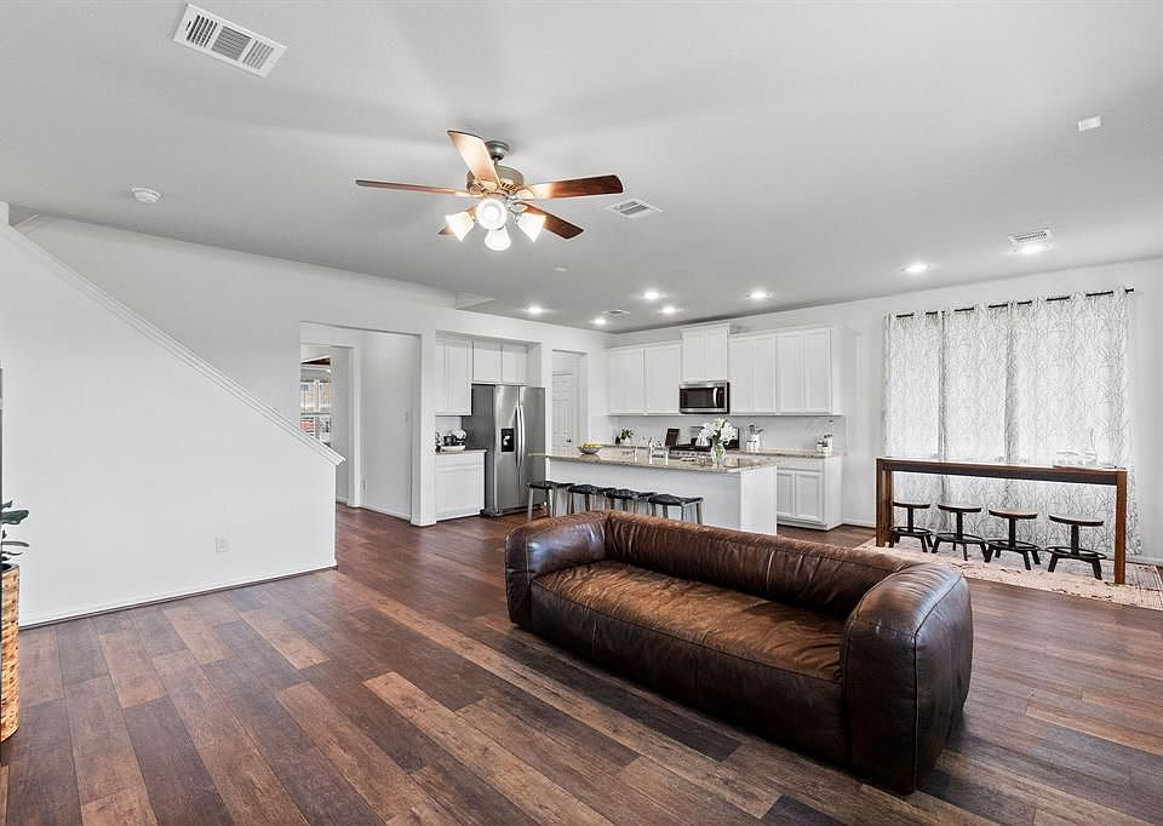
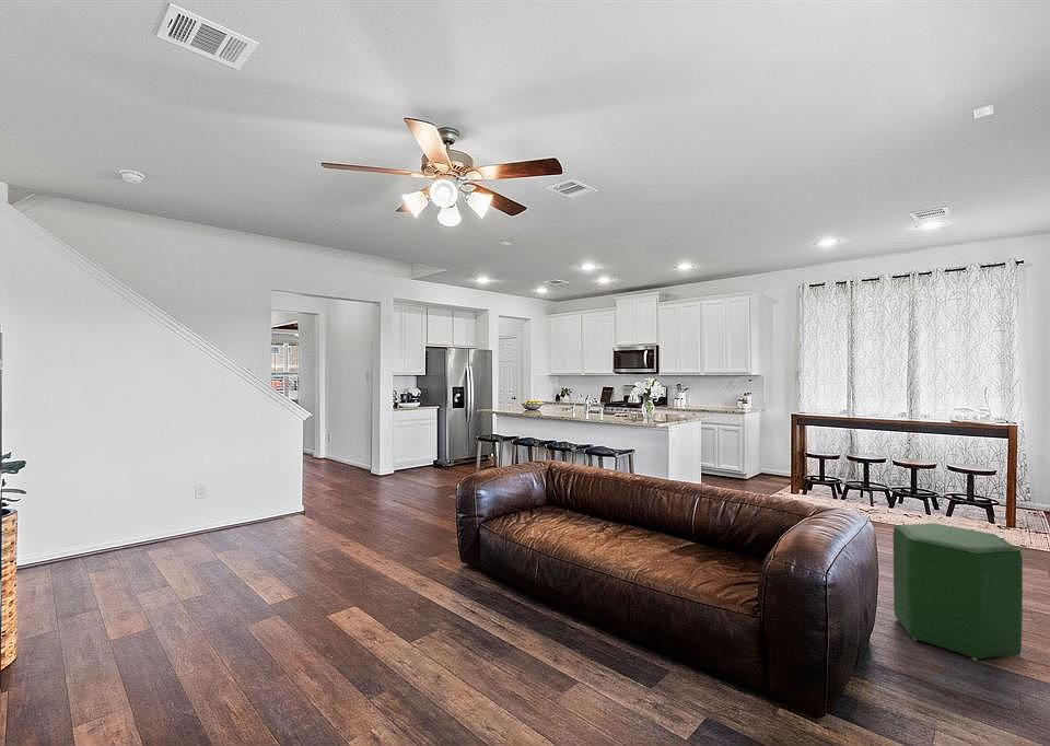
+ ottoman [892,522,1024,662]
